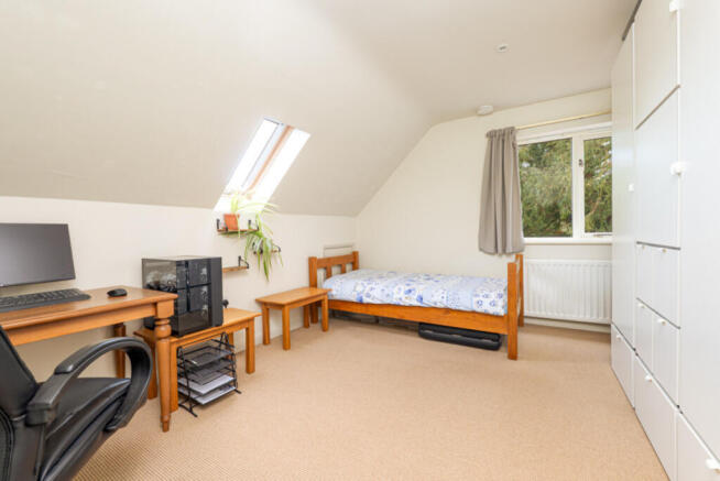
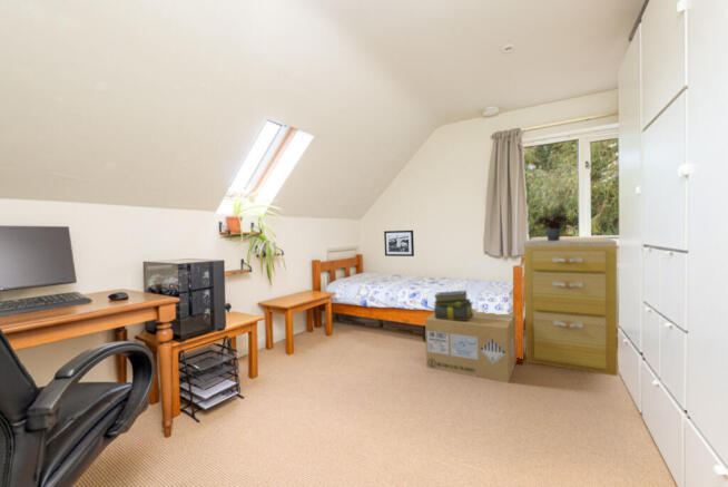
+ picture frame [383,230,415,257]
+ potted plant [532,212,574,241]
+ filing cabinet [522,235,618,377]
+ stack of books [432,290,474,320]
+ cardboard box [424,308,518,383]
